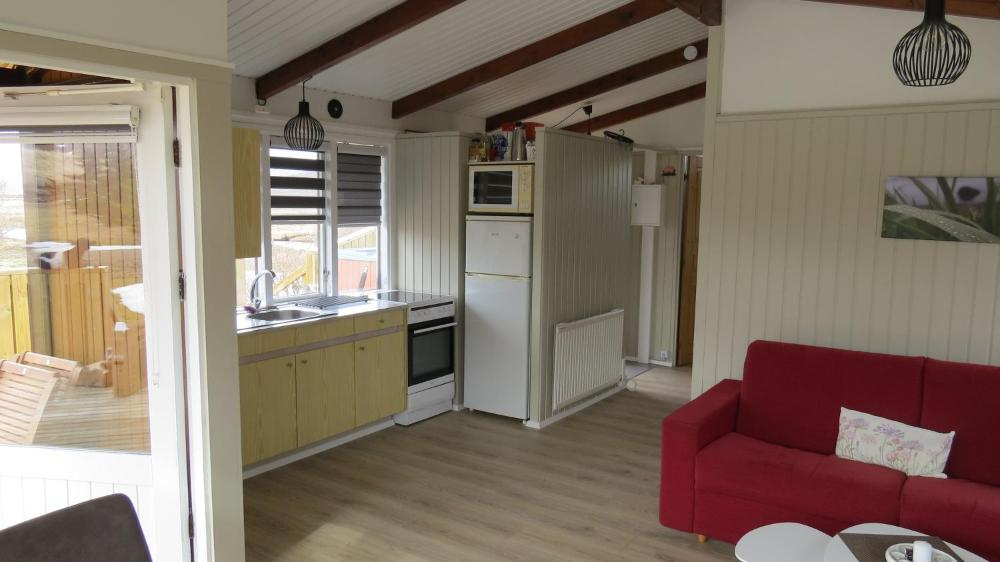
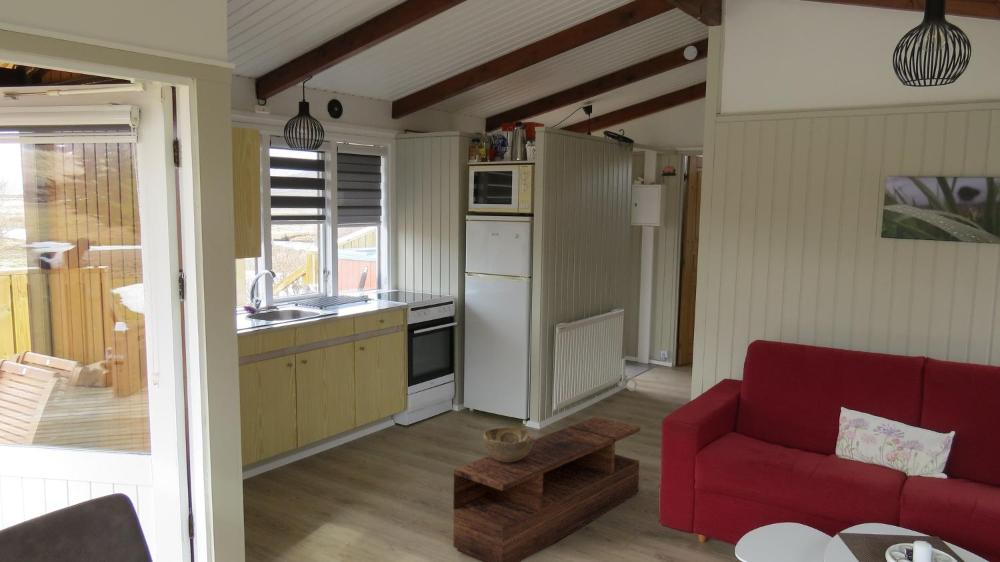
+ coffee table [452,416,641,562]
+ decorative bowl [482,426,534,462]
